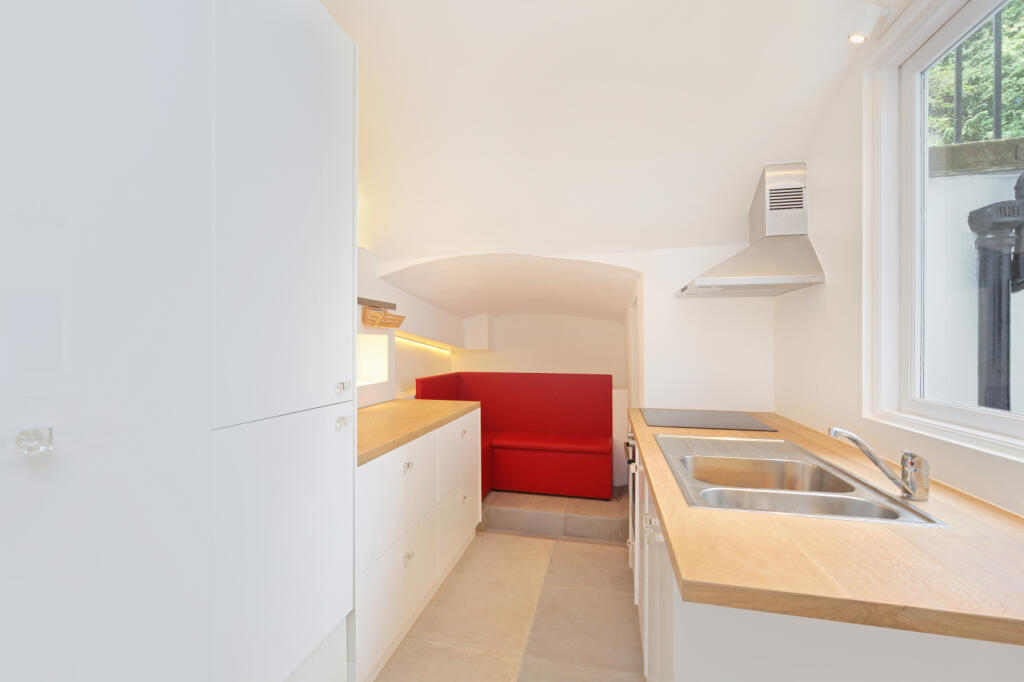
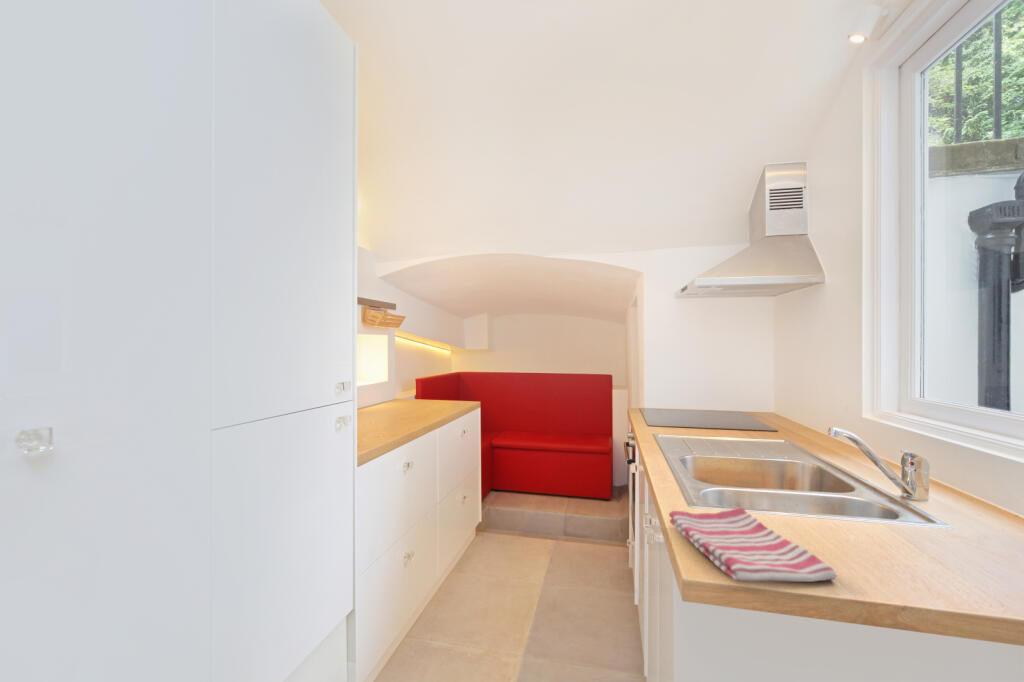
+ dish towel [668,506,837,583]
